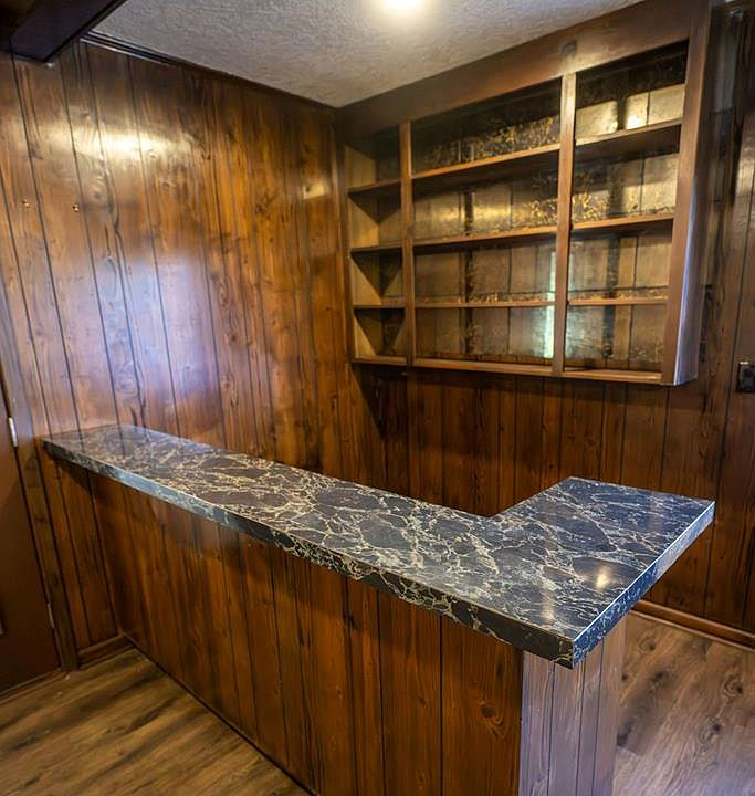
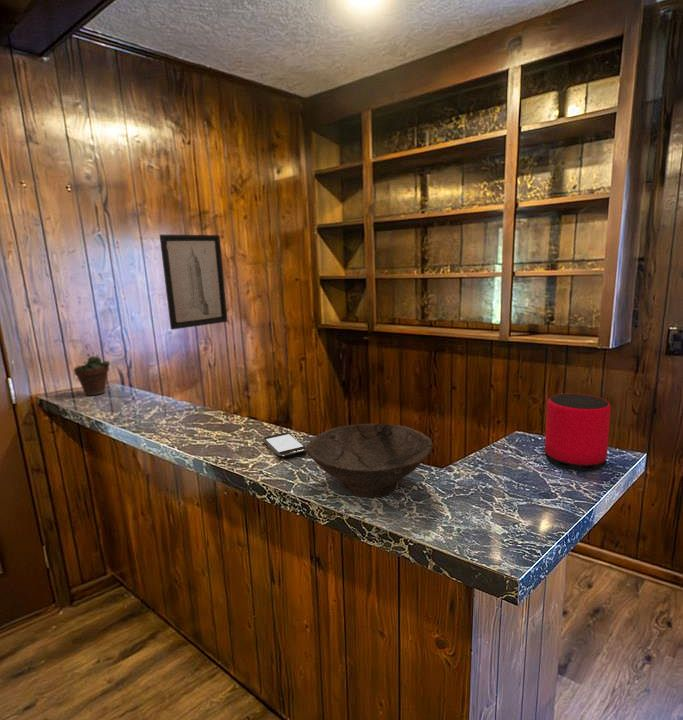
+ smartphone [262,432,307,460]
+ speaker [544,392,611,472]
+ bowl [305,423,434,498]
+ wall art [159,234,229,331]
+ succulent plant [73,343,111,396]
